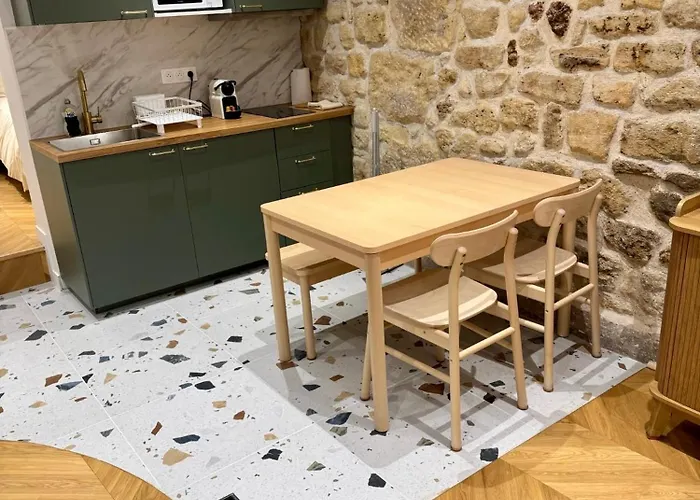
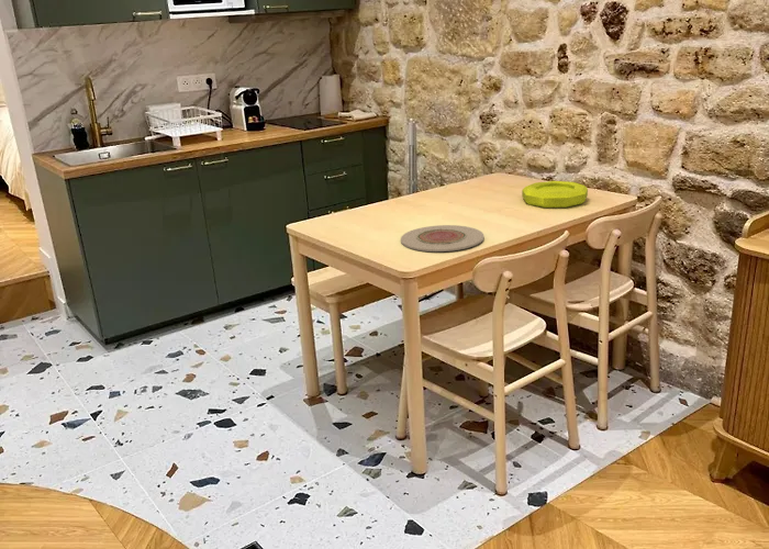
+ plate [400,224,486,253]
+ bowl [521,180,589,209]
